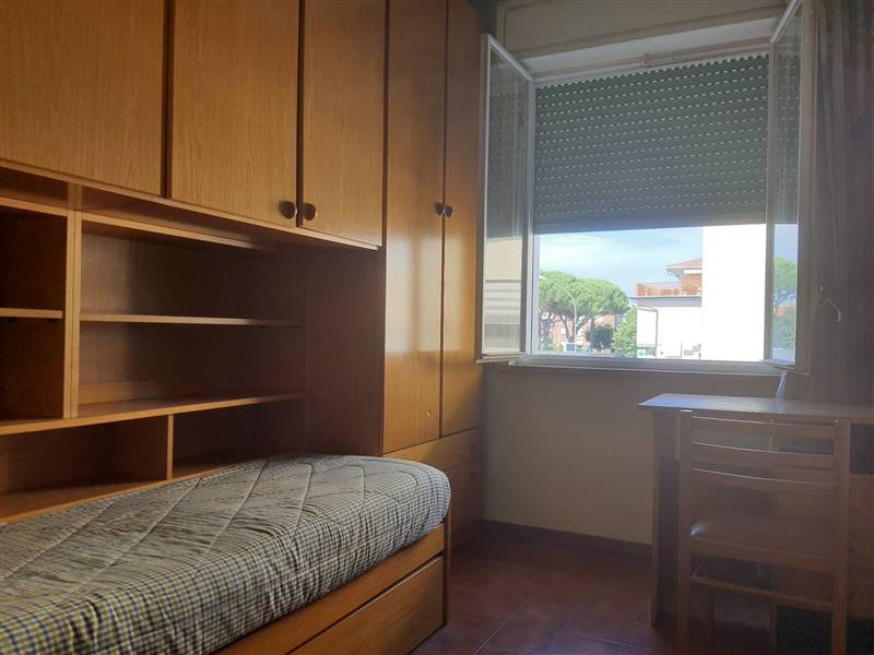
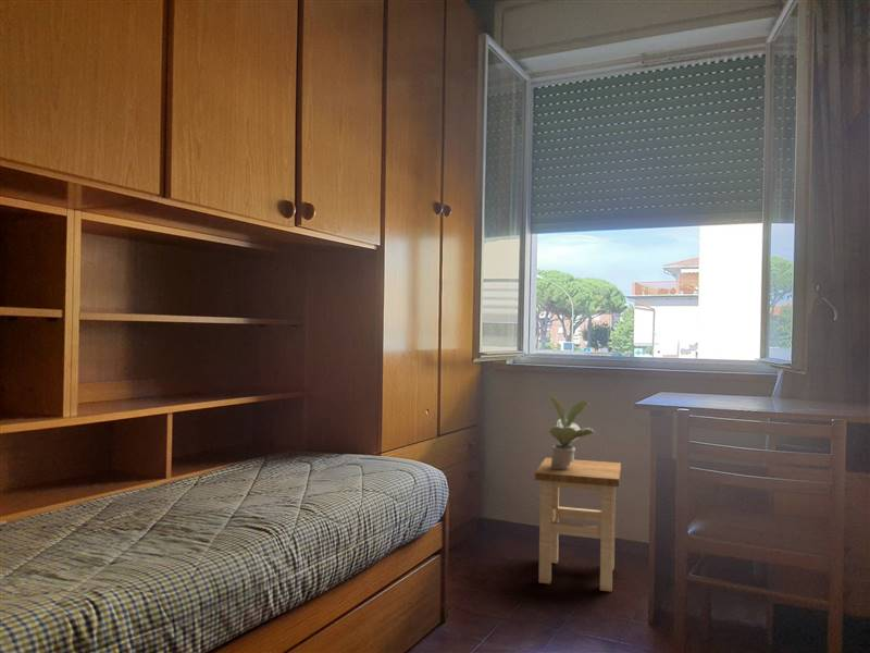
+ potted plant [548,395,595,469]
+ stool [534,457,622,593]
